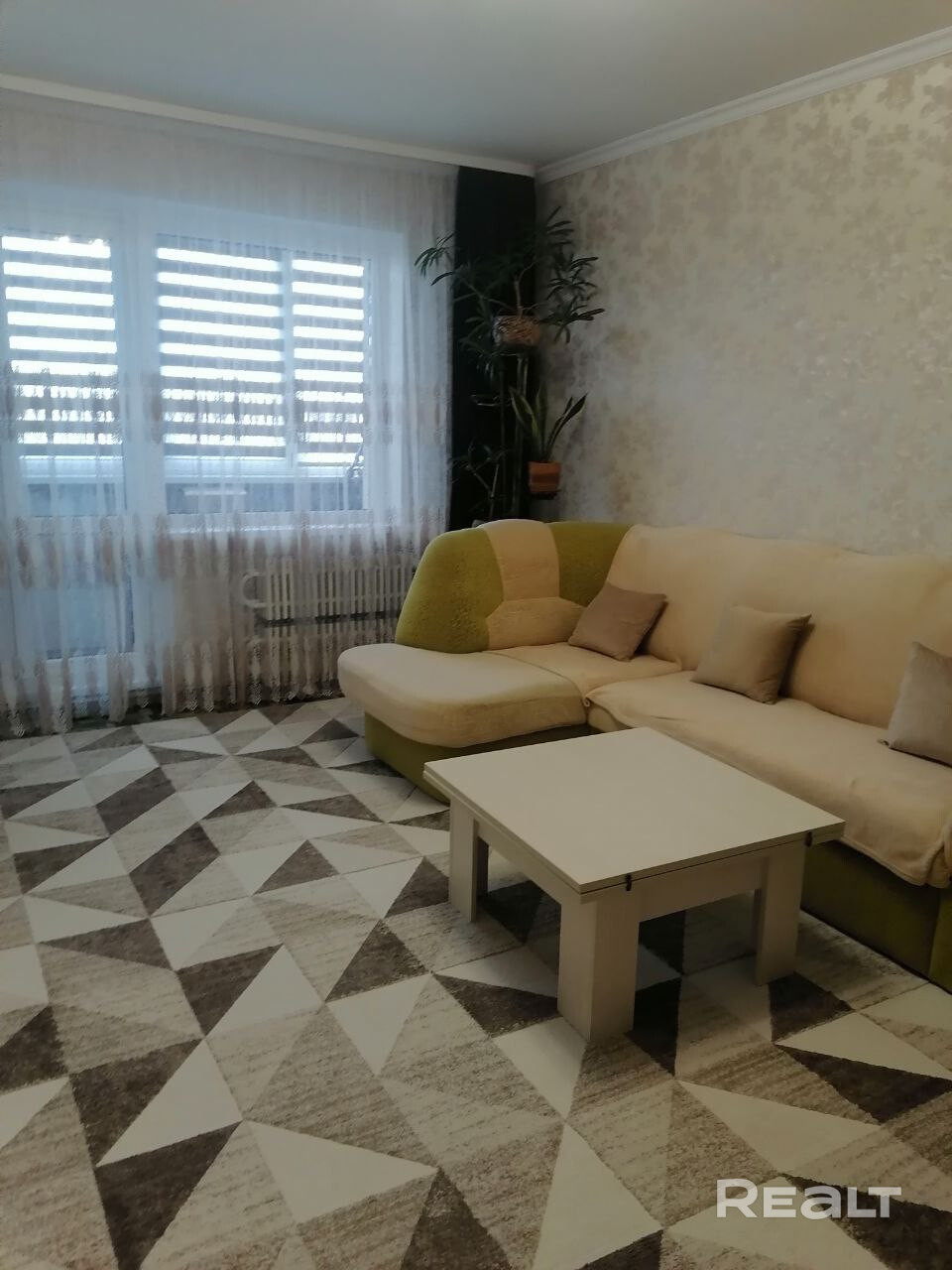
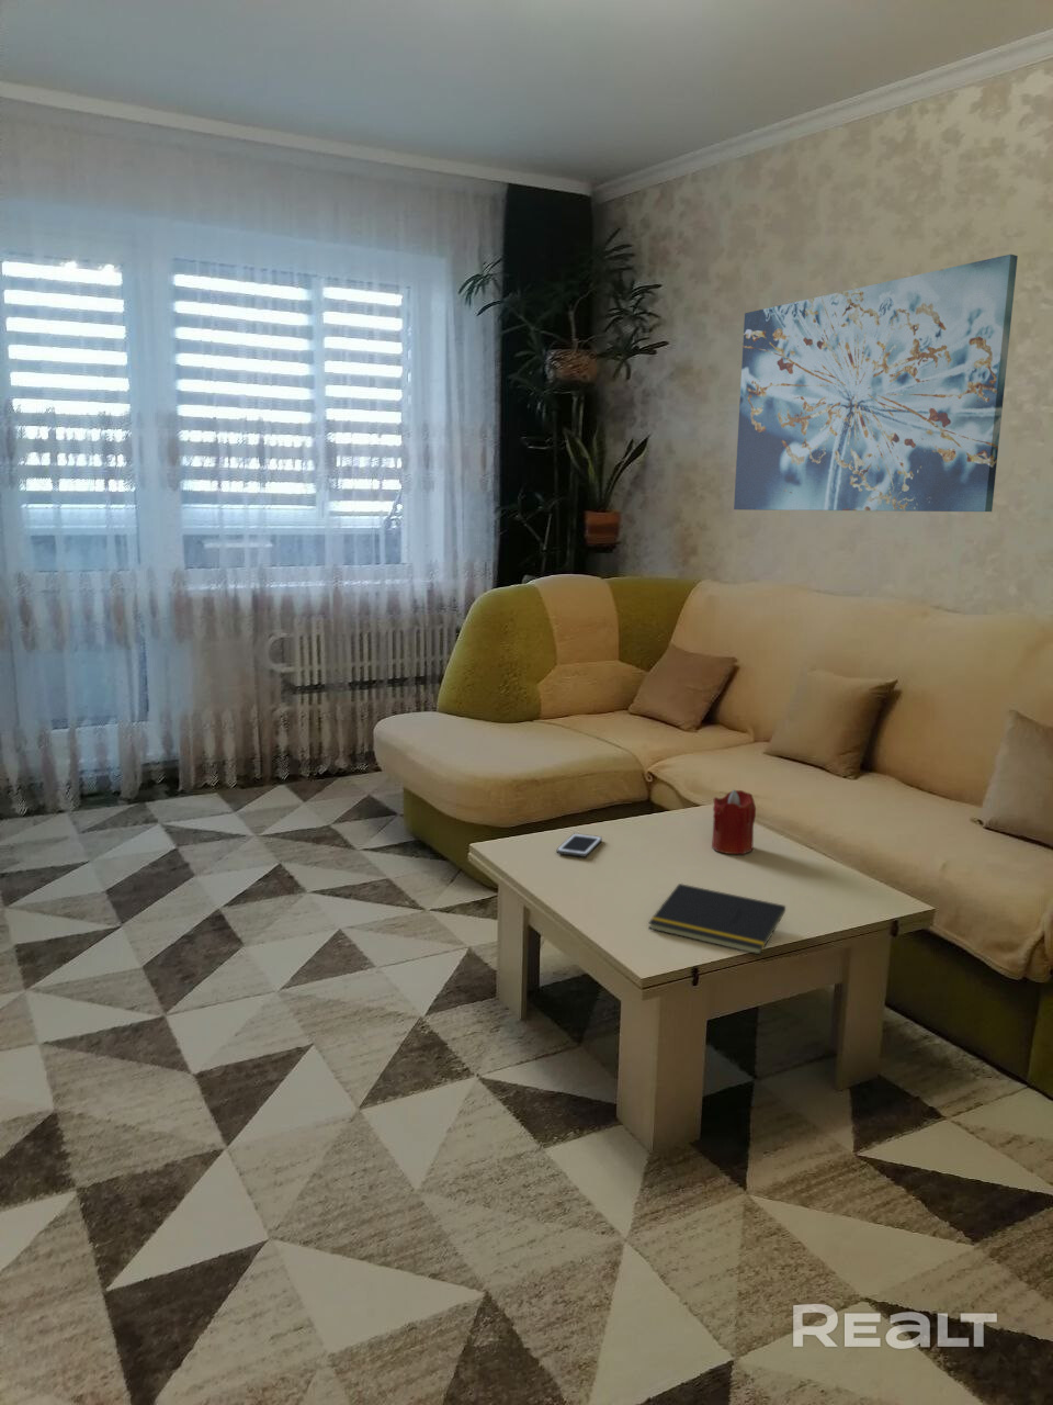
+ cell phone [556,832,603,858]
+ notepad [647,883,786,956]
+ candle [711,788,757,855]
+ wall art [732,253,1019,512]
